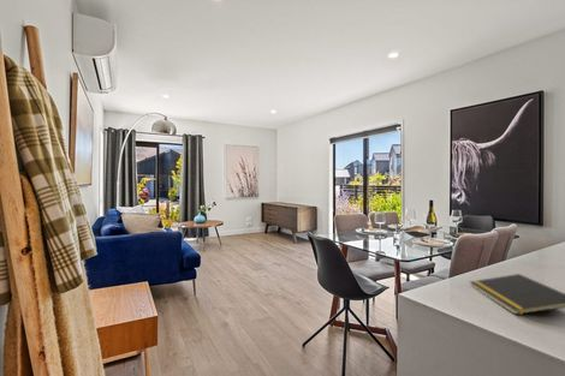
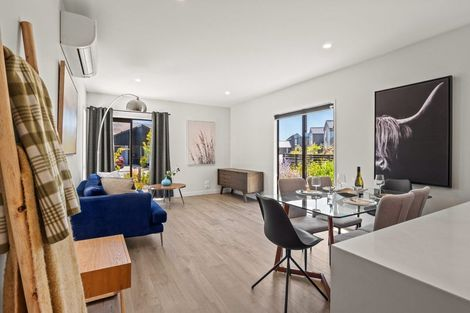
- notepad [469,273,565,316]
